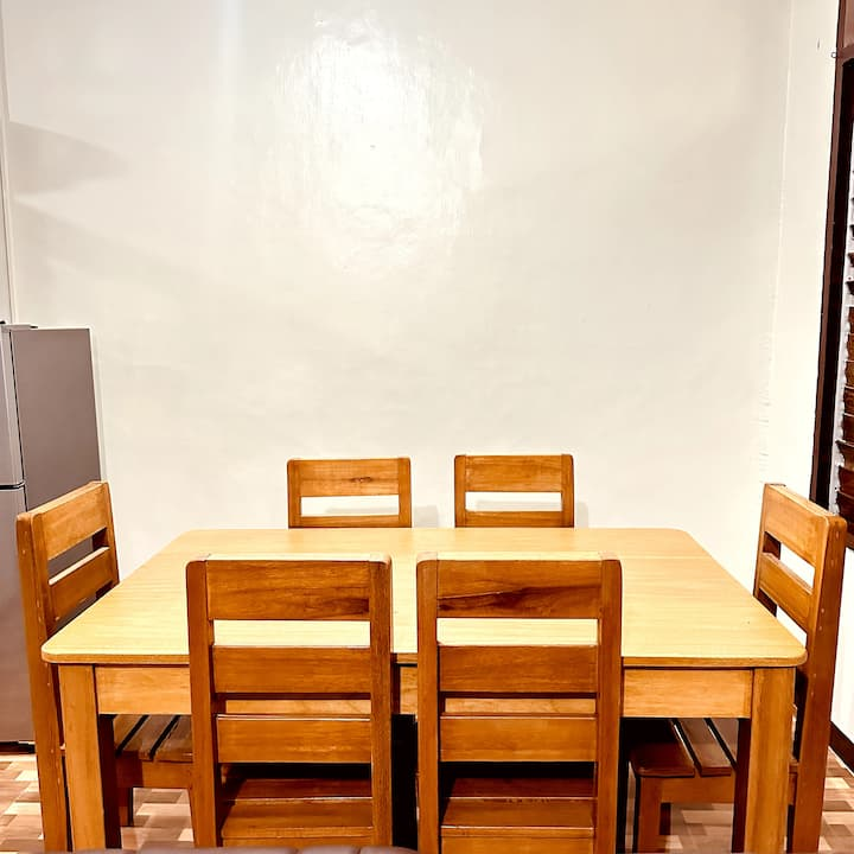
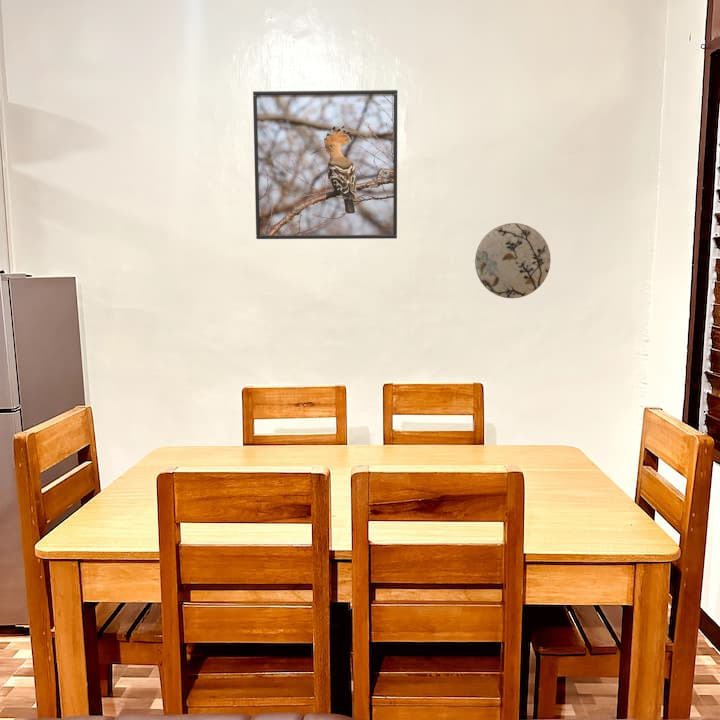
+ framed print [252,89,398,240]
+ decorative plate [474,222,552,299]
